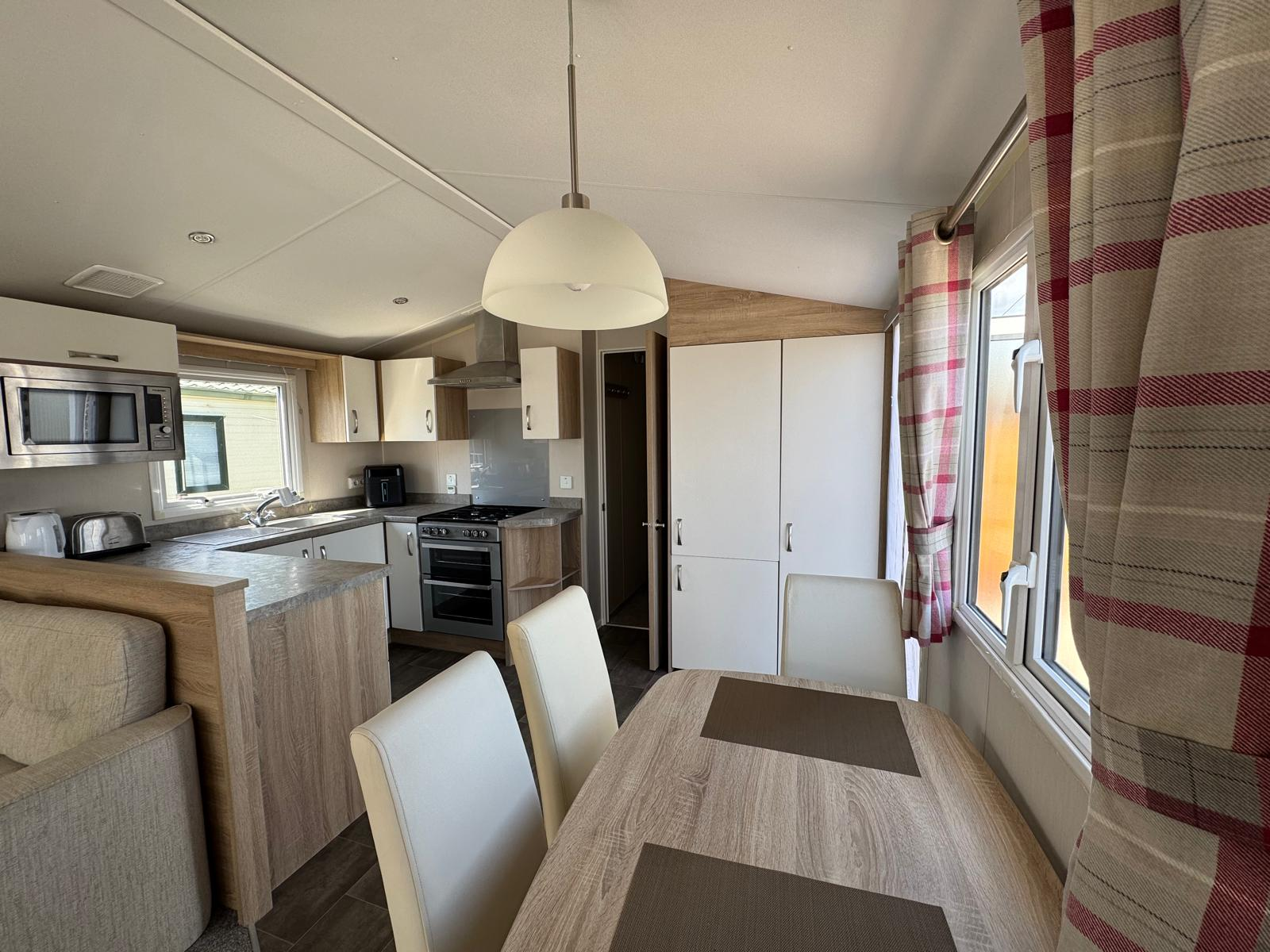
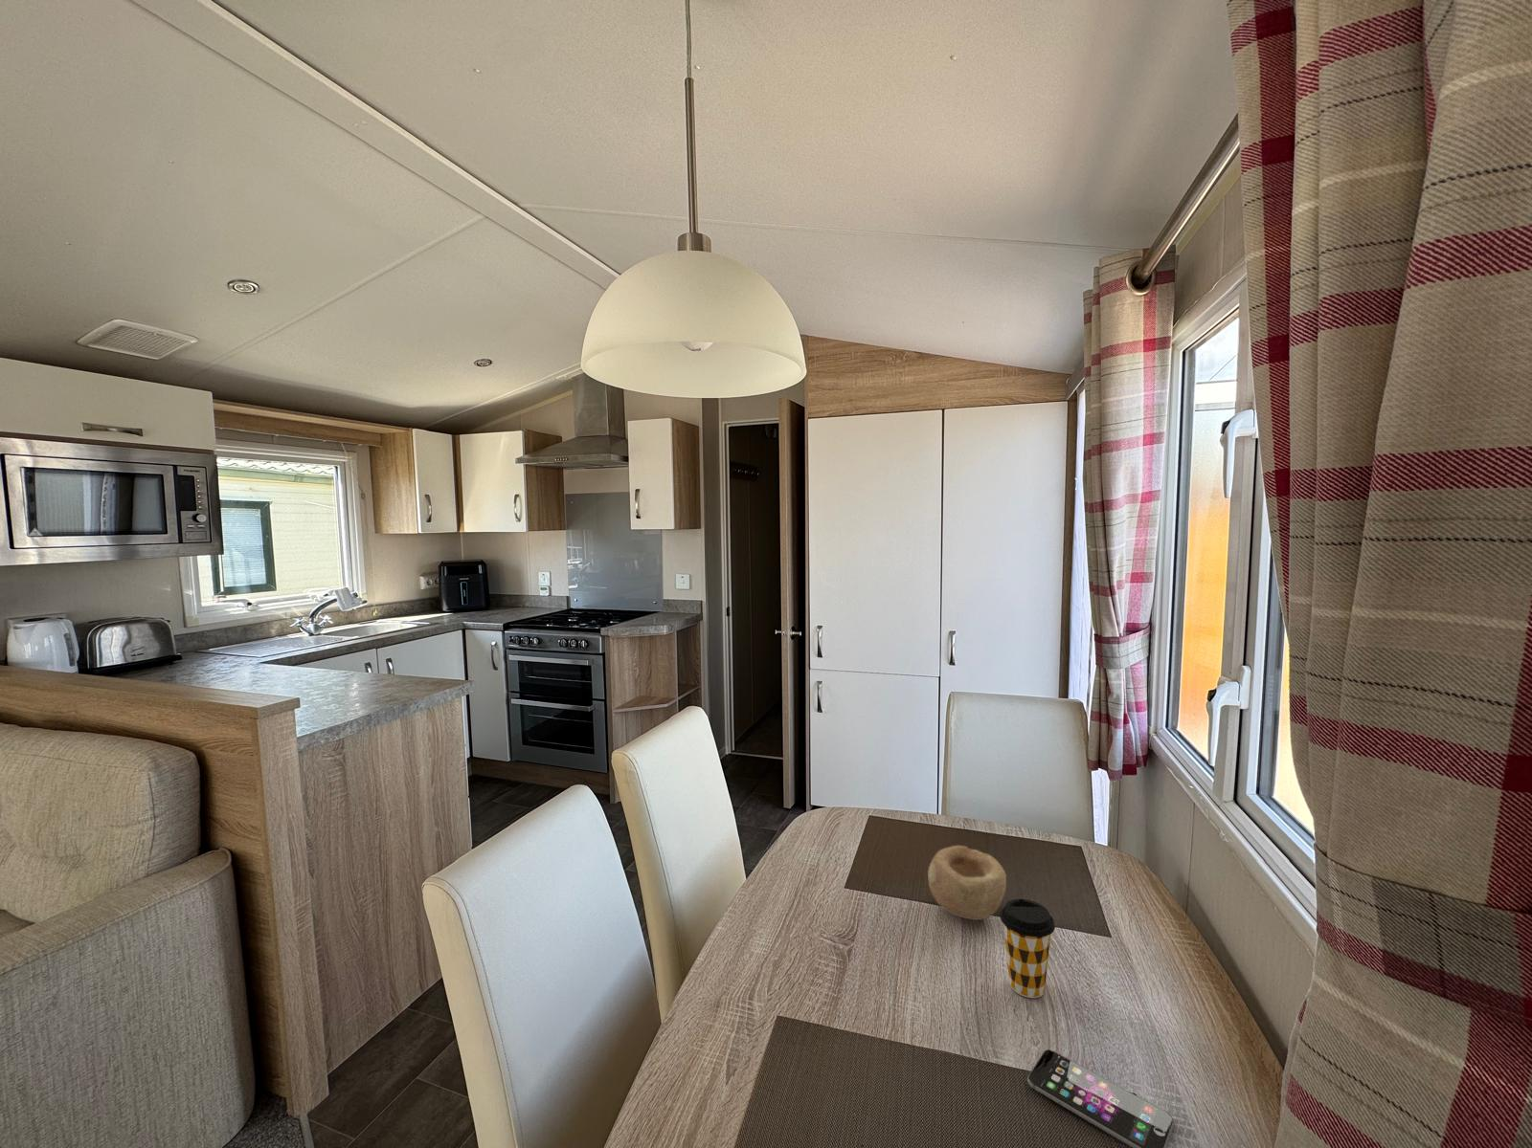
+ bowl [926,845,1007,921]
+ coffee cup [1000,898,1057,998]
+ smartphone [1027,1048,1176,1148]
